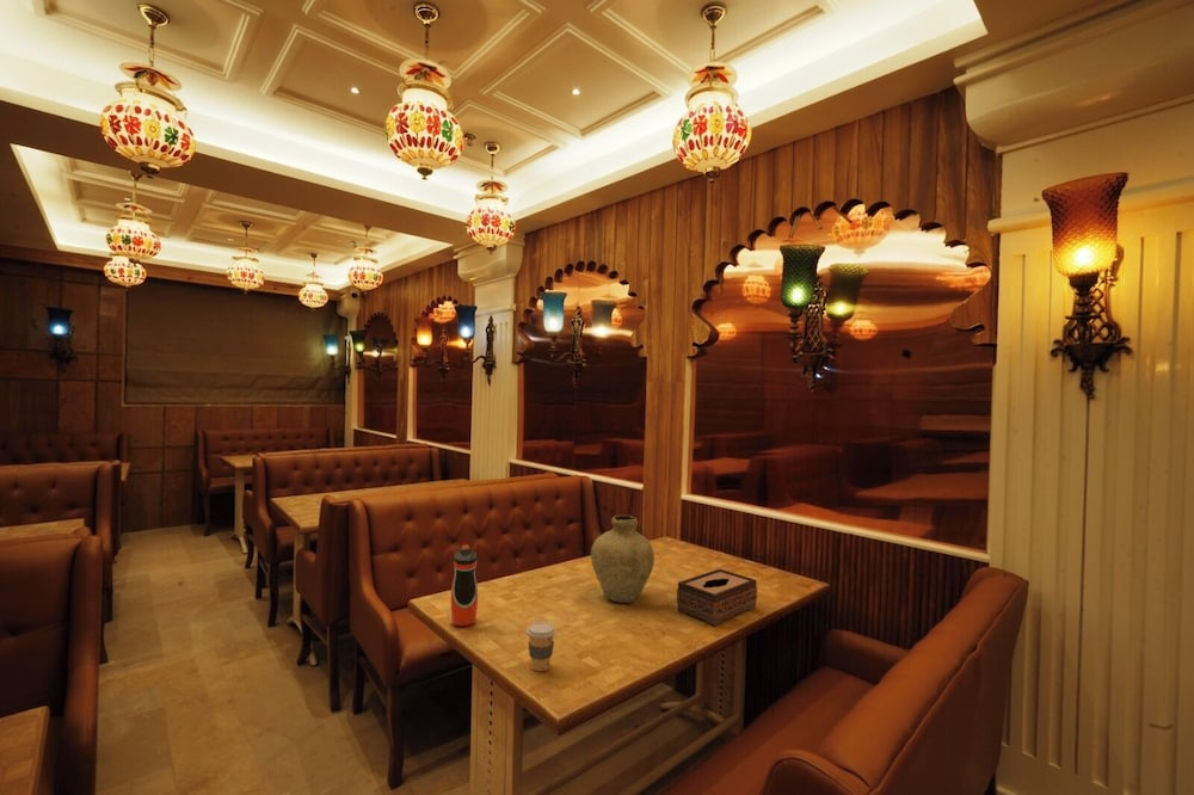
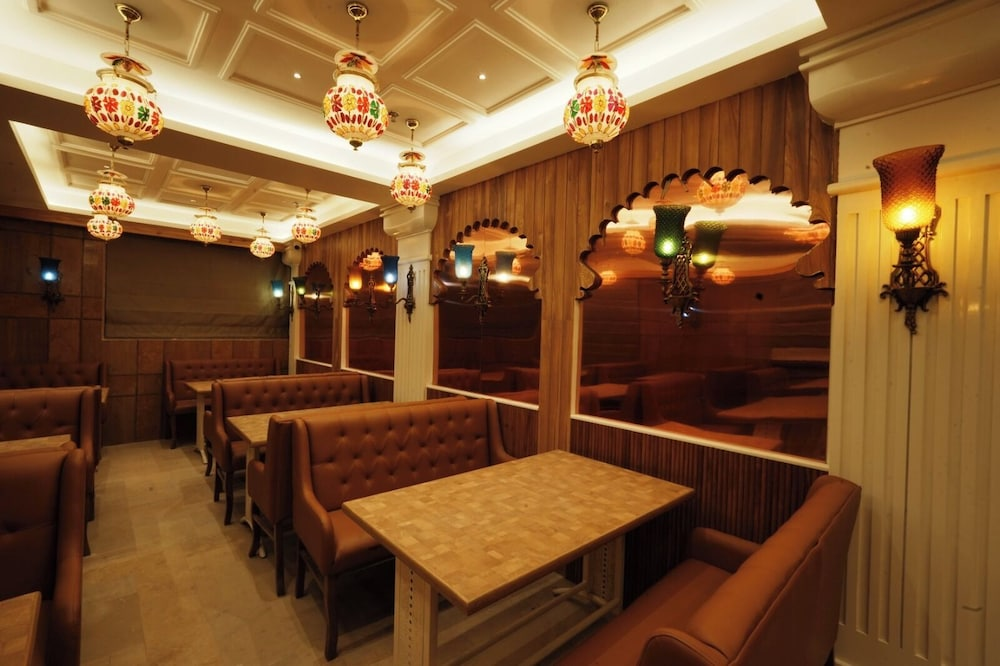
- vase [590,514,656,604]
- coffee cup [525,621,558,672]
- tissue box [676,568,758,627]
- water bottle [450,543,479,627]
